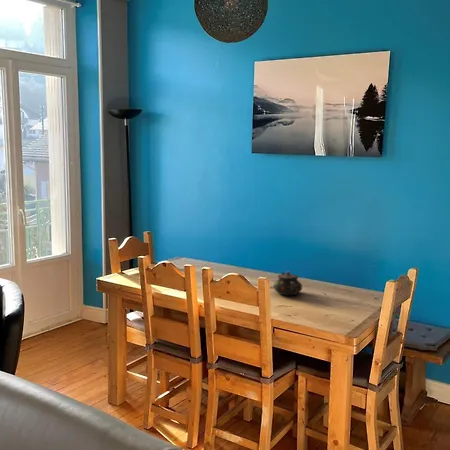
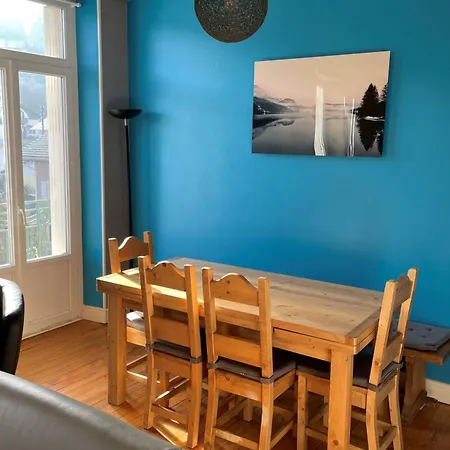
- teapot [272,270,303,296]
